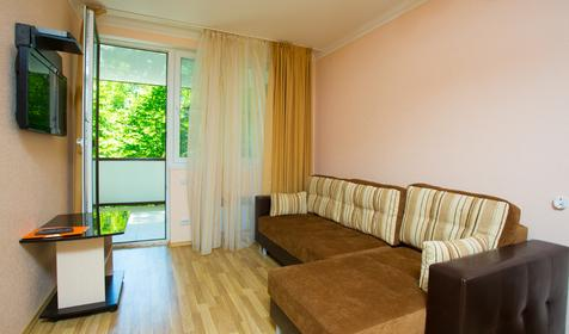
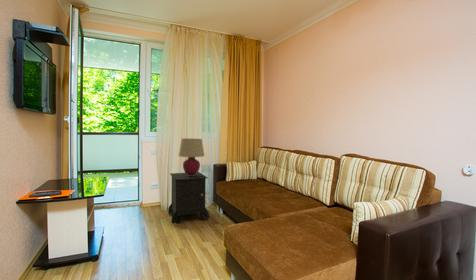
+ nightstand [167,171,210,225]
+ table lamp [178,138,206,176]
